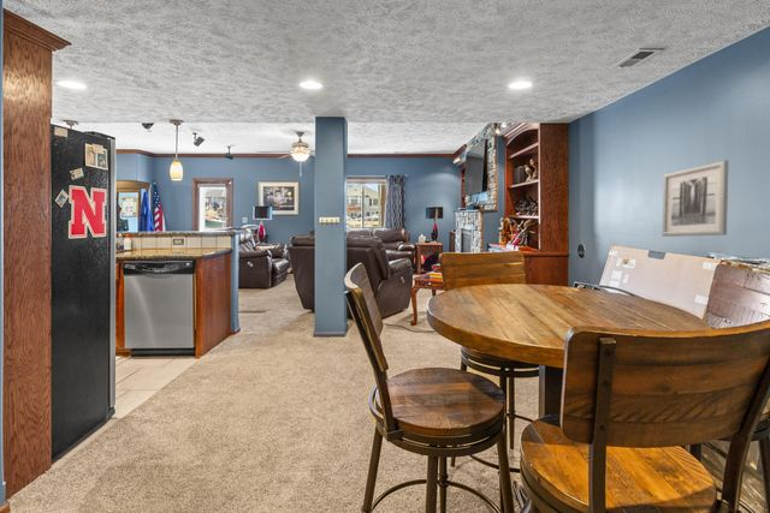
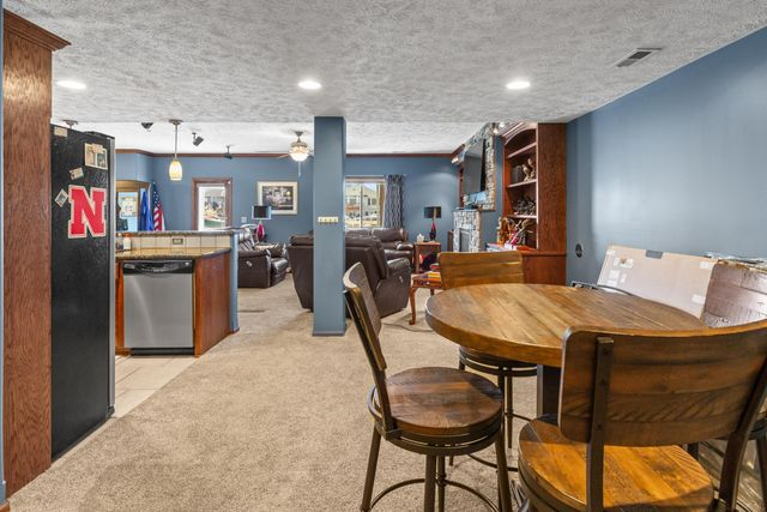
- wall art [661,160,729,238]
